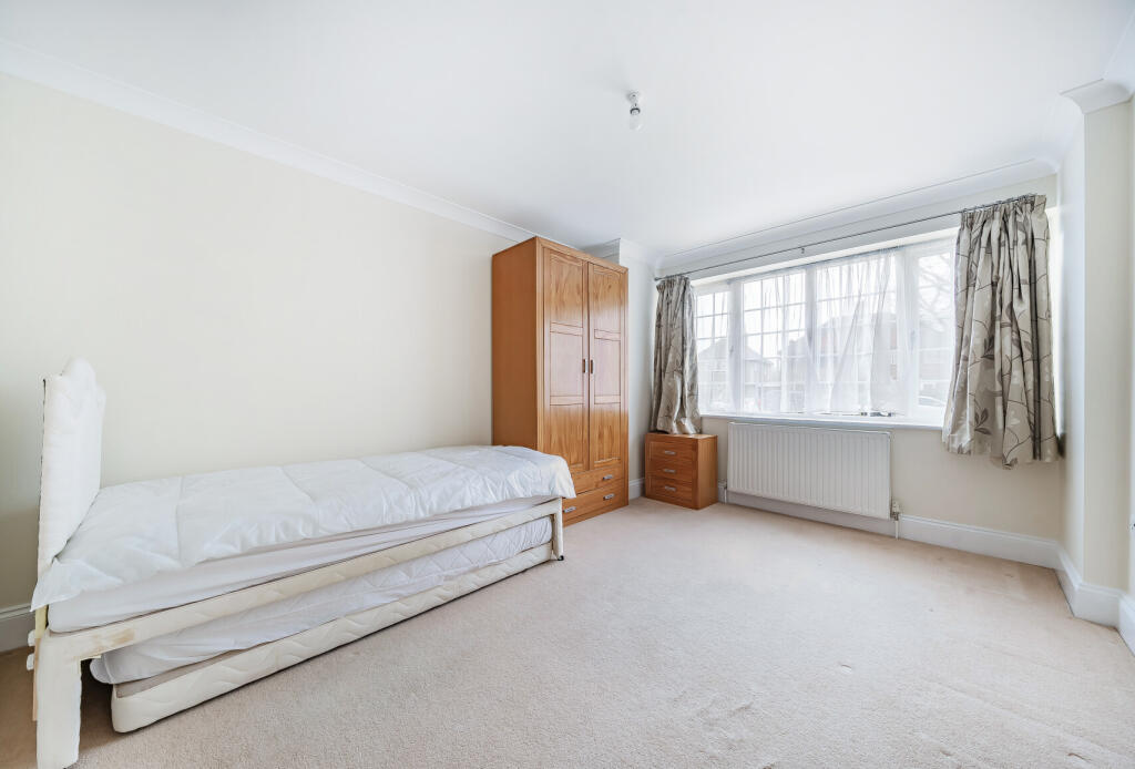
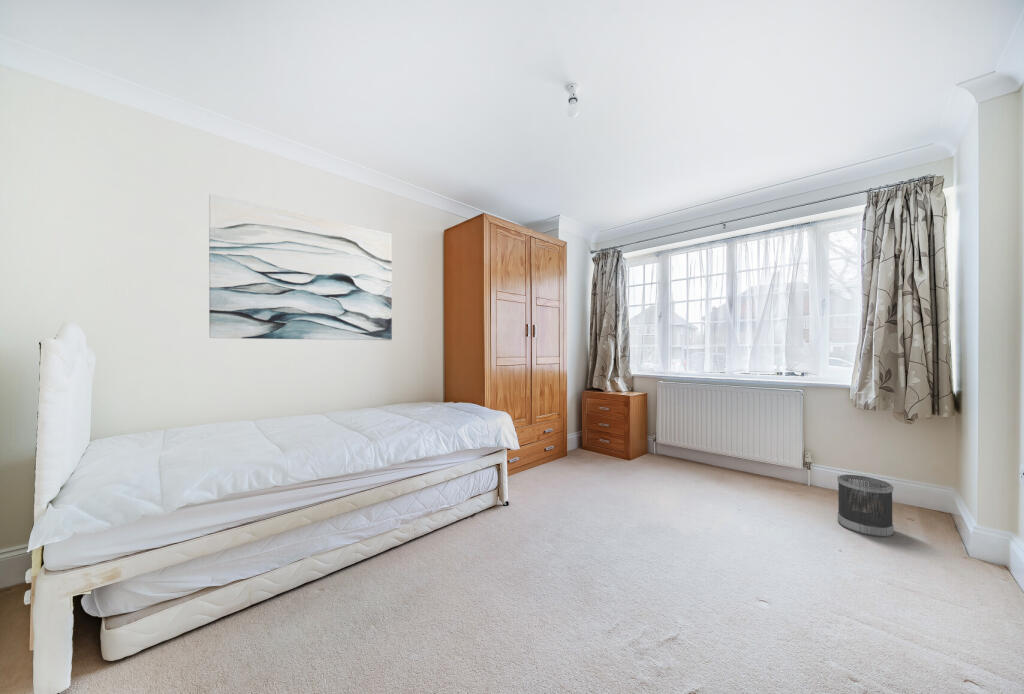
+ wastebasket [837,473,895,538]
+ wall art [208,192,393,341]
